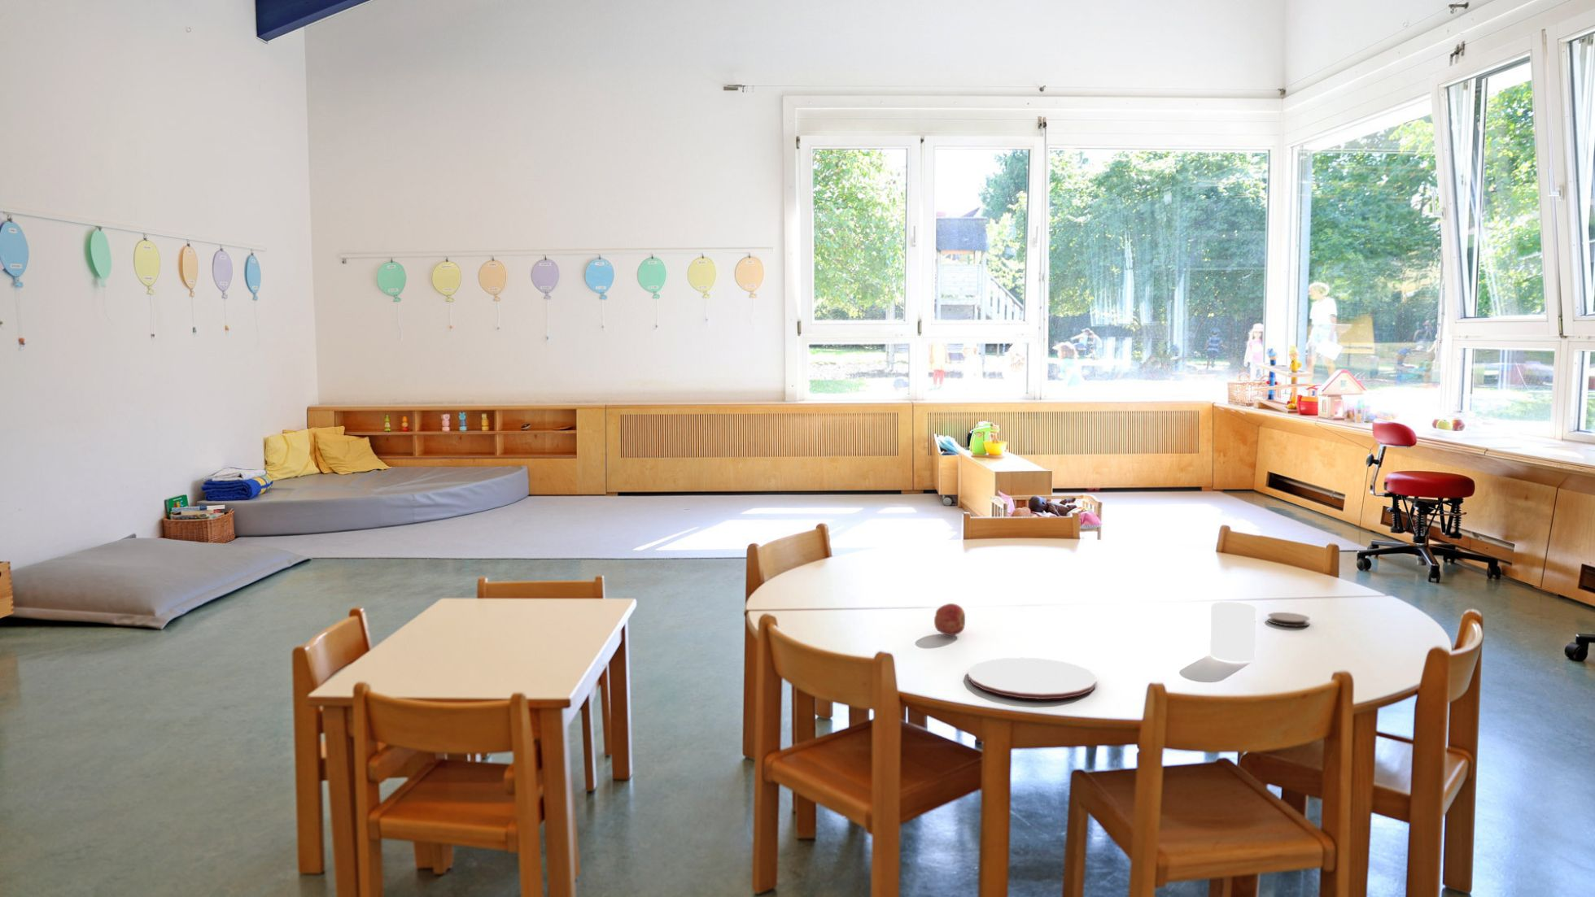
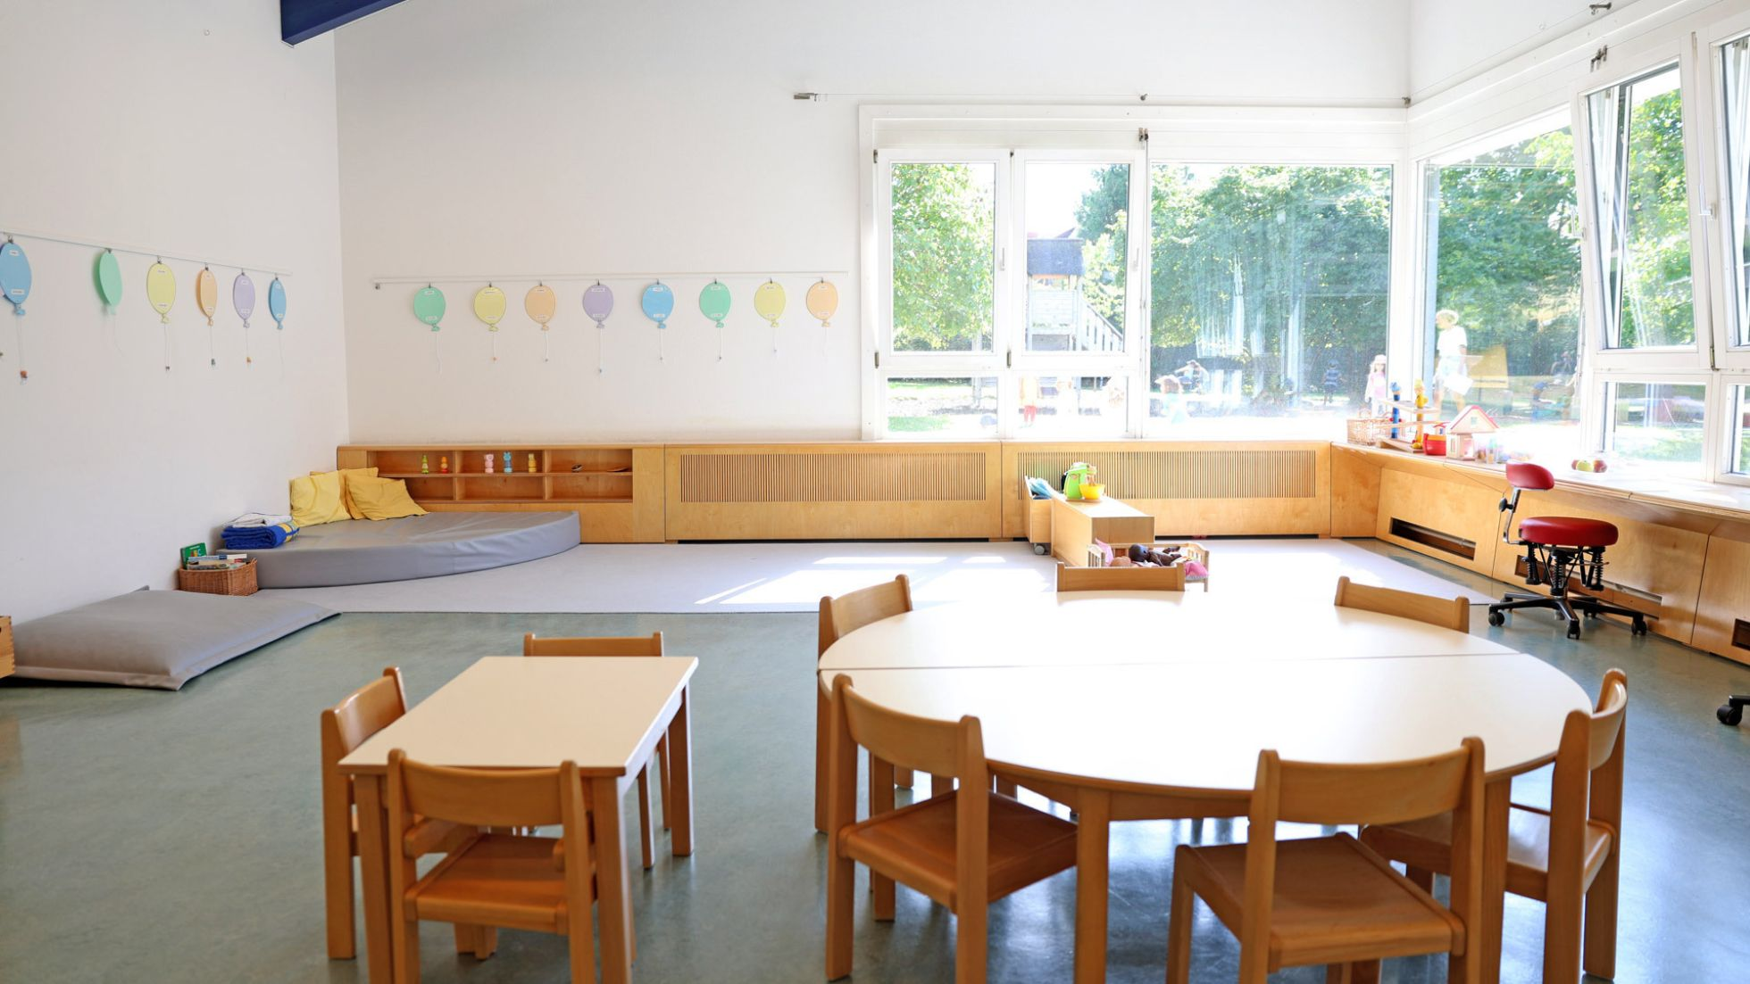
- cup [1209,601,1258,663]
- plate [967,656,1097,700]
- coaster [1267,611,1311,626]
- apple [933,602,966,636]
